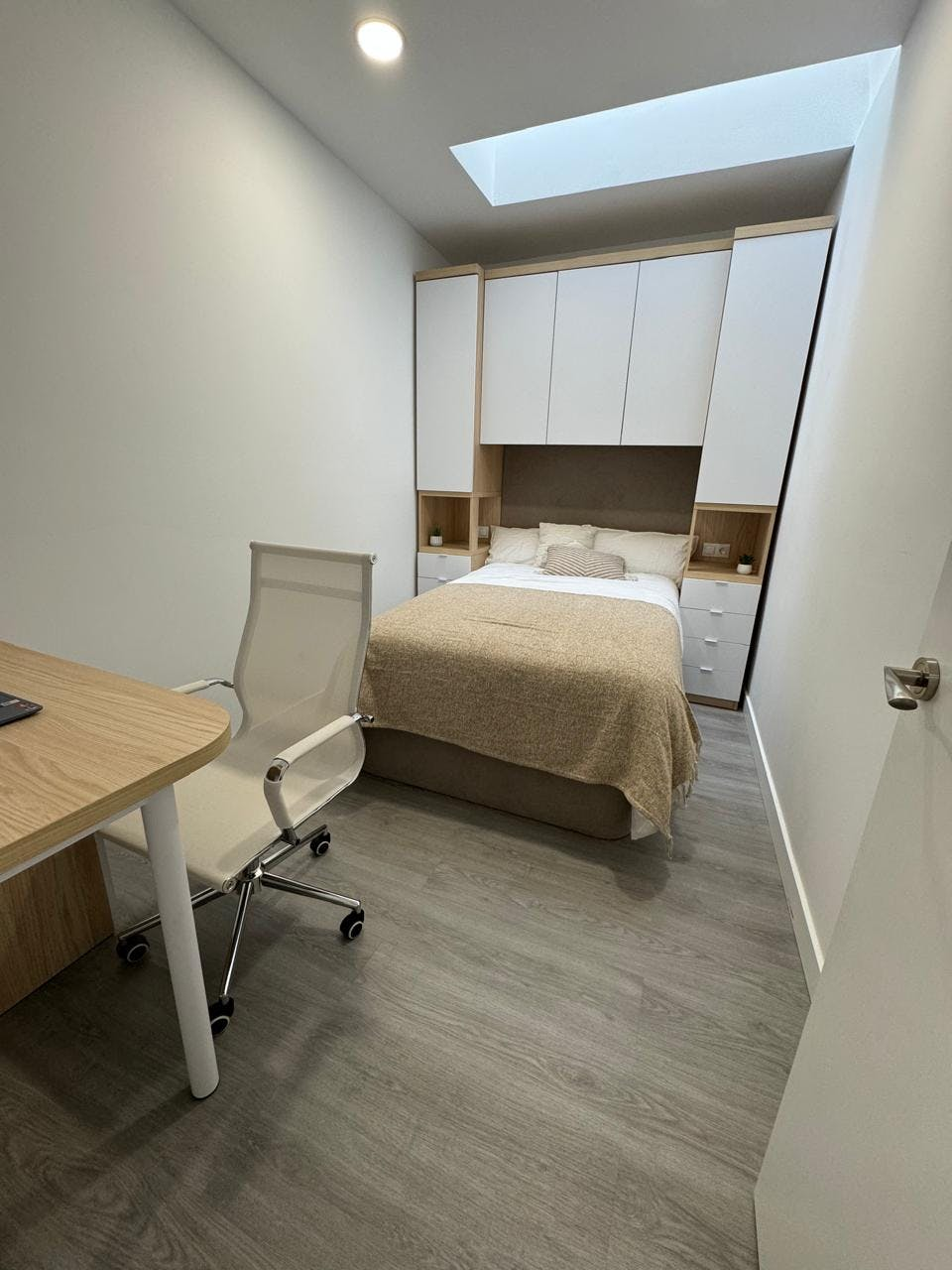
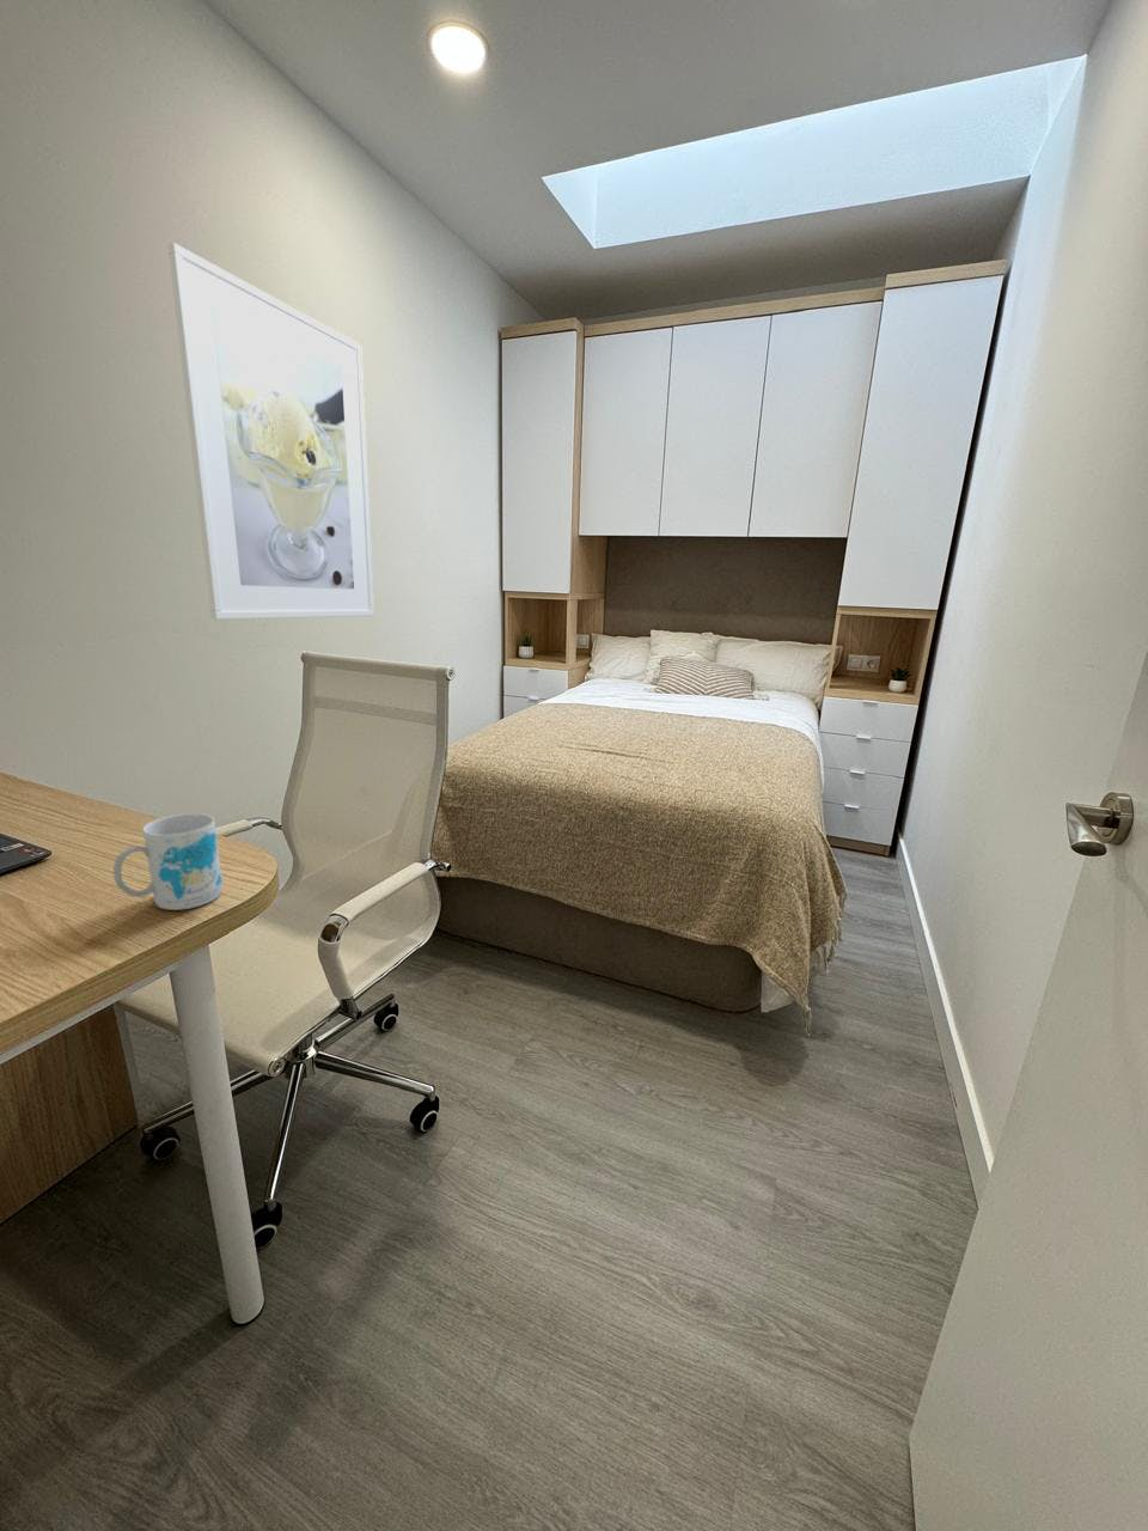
+ mug [112,813,223,911]
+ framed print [168,241,375,621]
